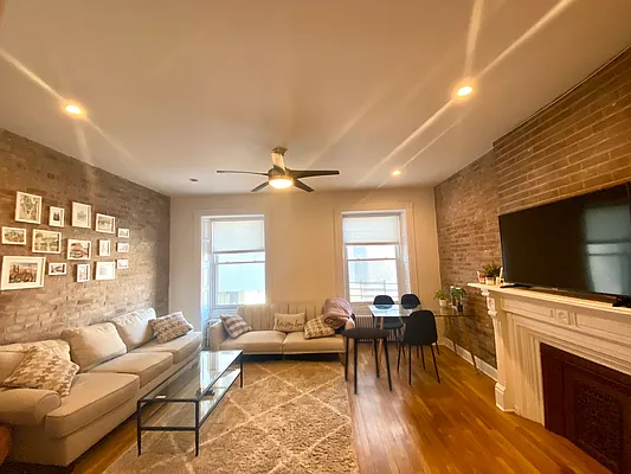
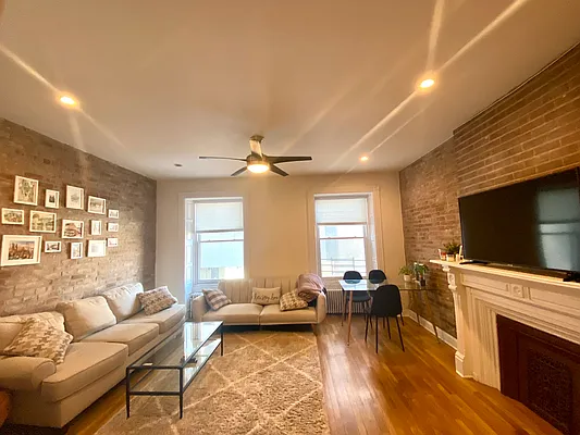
- side table [340,326,393,395]
